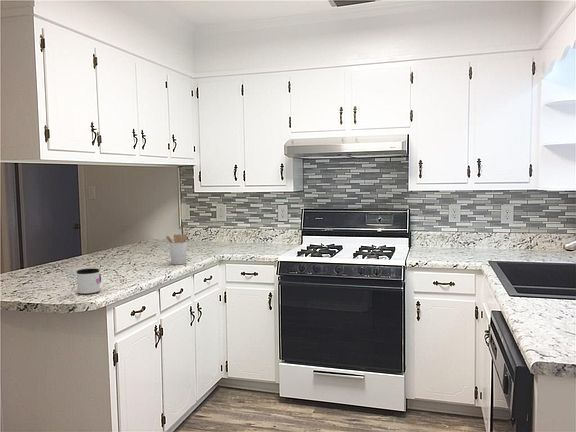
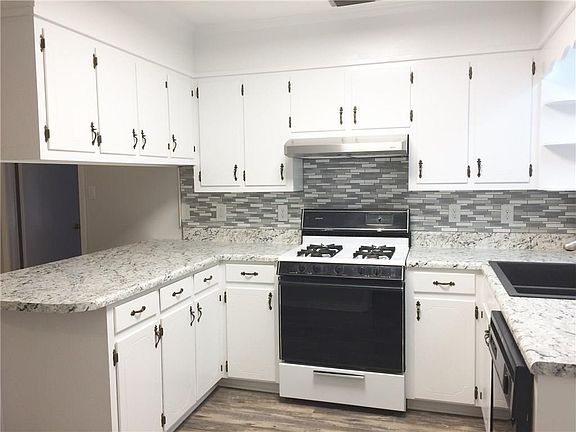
- mug [76,267,102,296]
- utensil holder [165,230,189,265]
